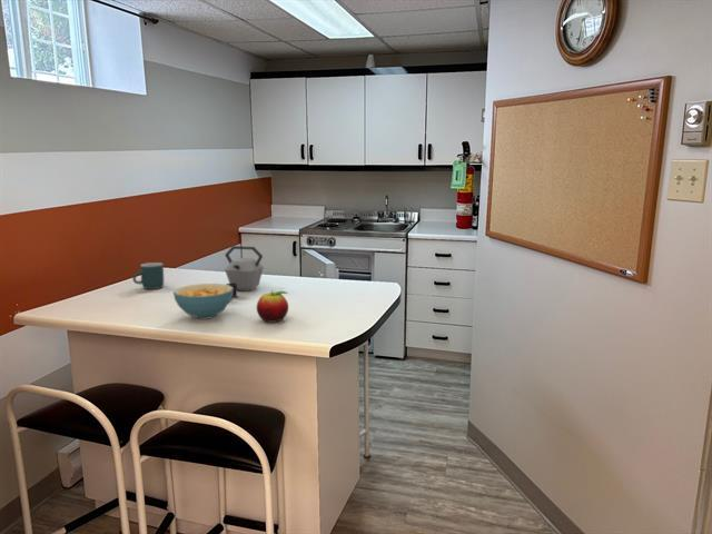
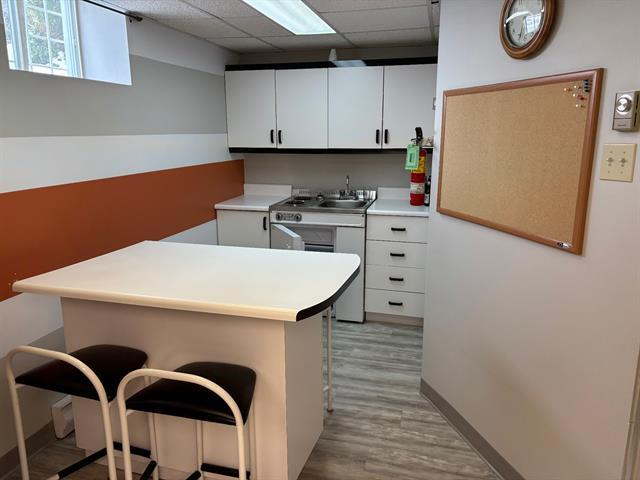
- fruit [256,290,289,324]
- mug [131,261,165,290]
- cereal bowl [172,283,234,320]
- kettle [224,245,265,301]
